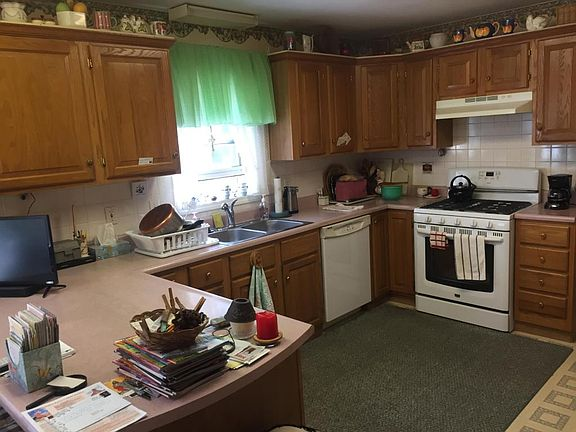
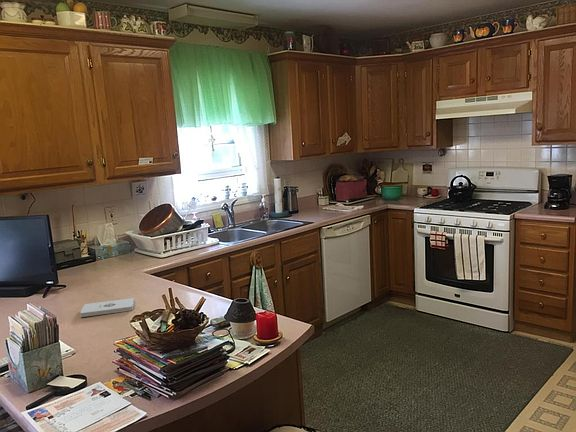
+ notepad [79,297,136,318]
